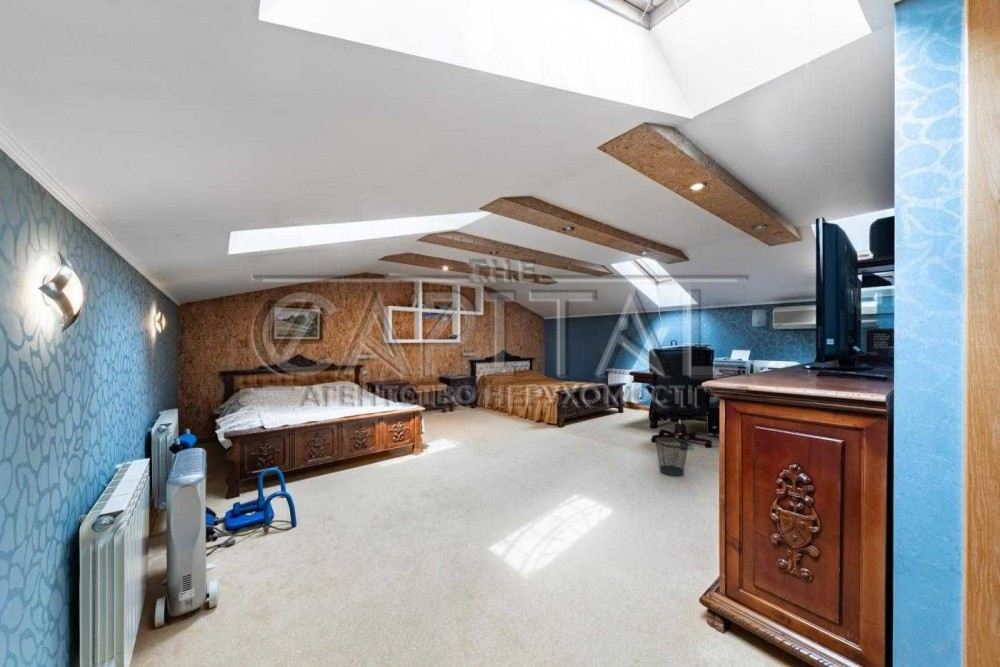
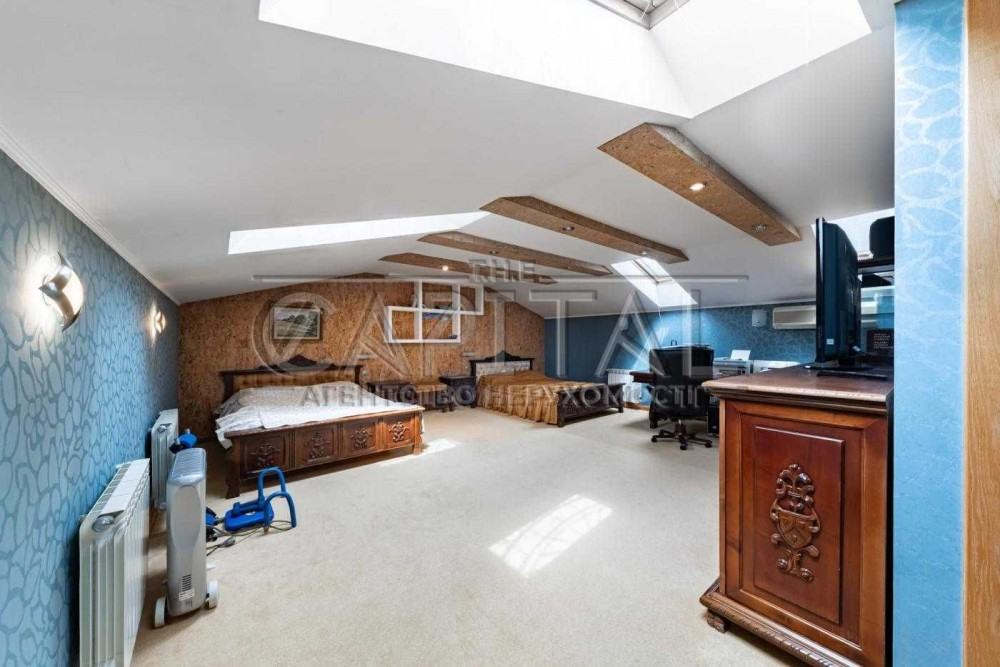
- wastebasket [654,436,690,477]
